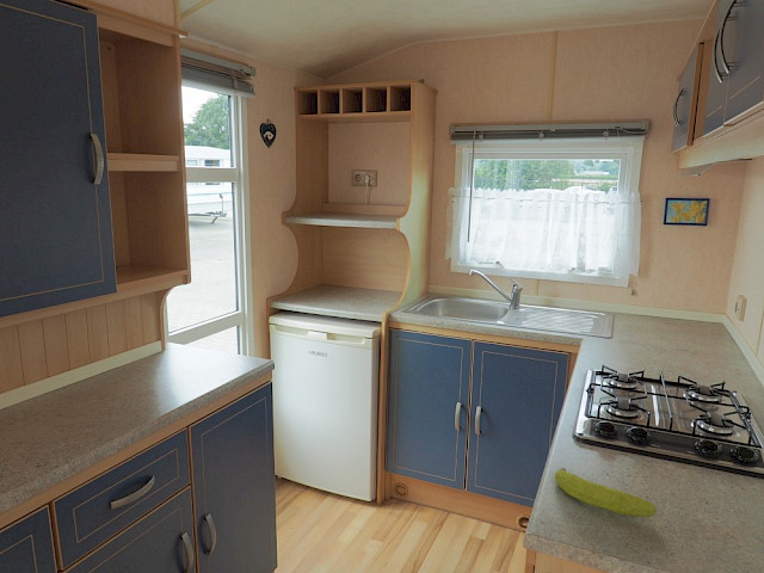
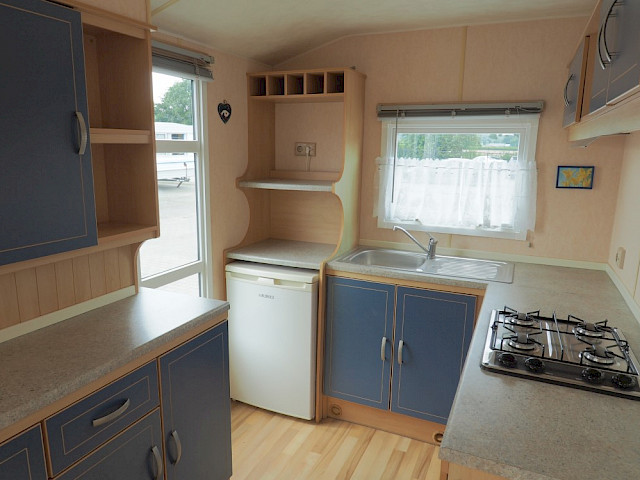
- fruit [554,467,658,518]
